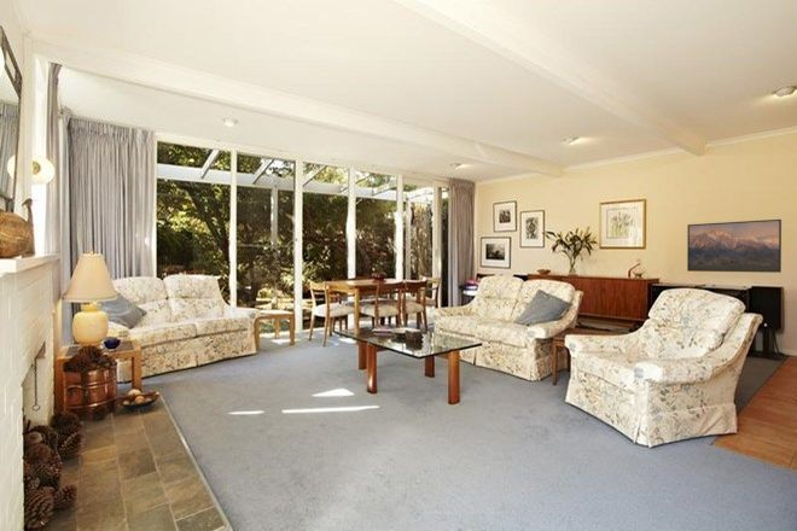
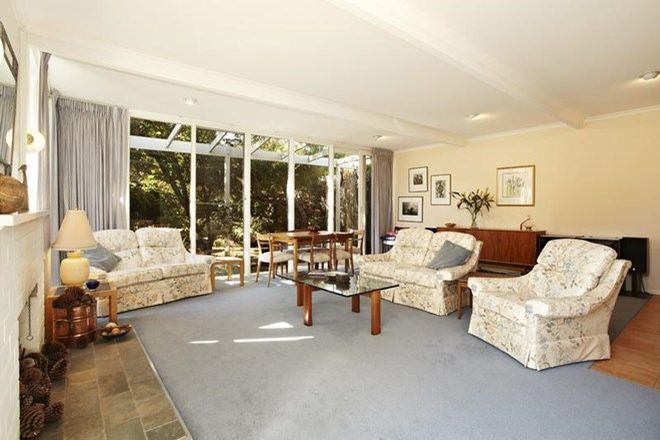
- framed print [686,218,783,274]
